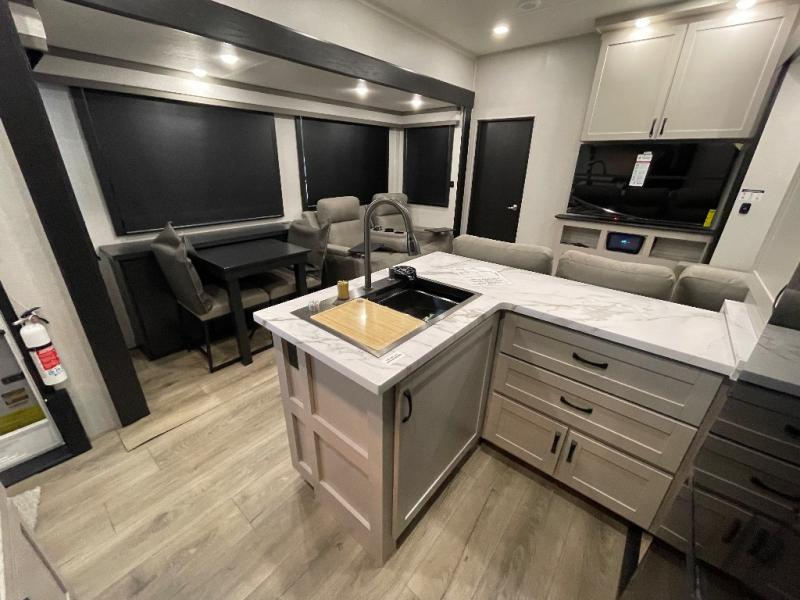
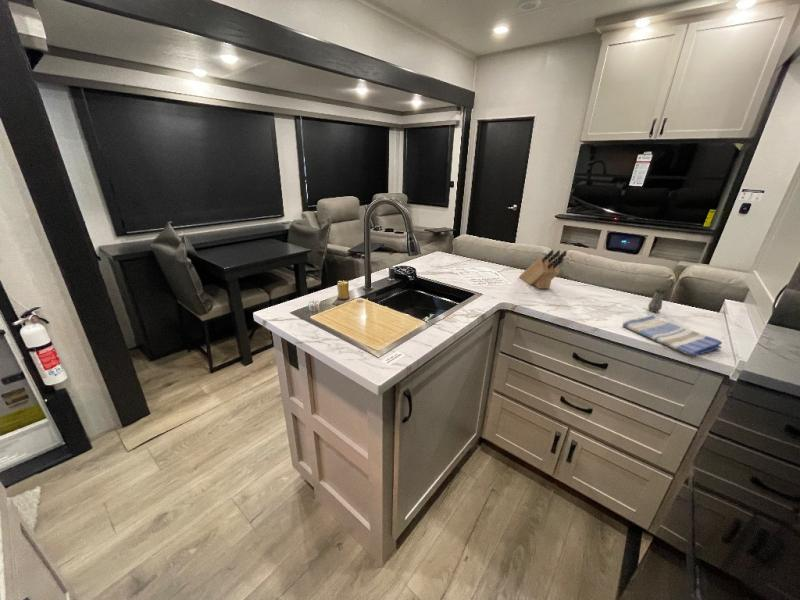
+ dish towel [622,314,723,357]
+ salt shaker [647,287,667,313]
+ knife block [518,249,568,290]
